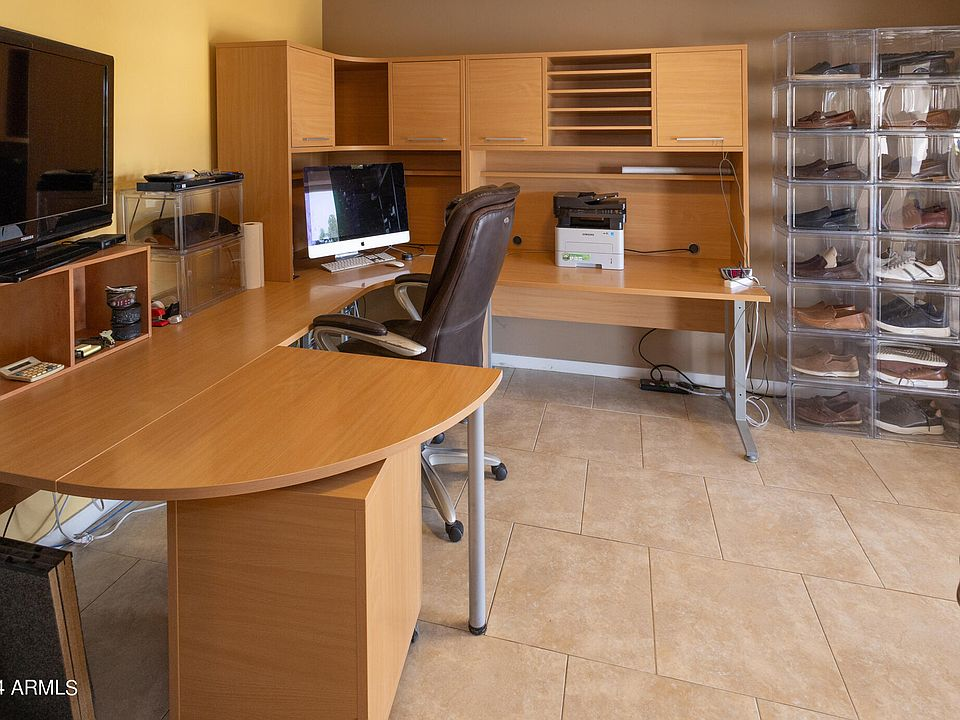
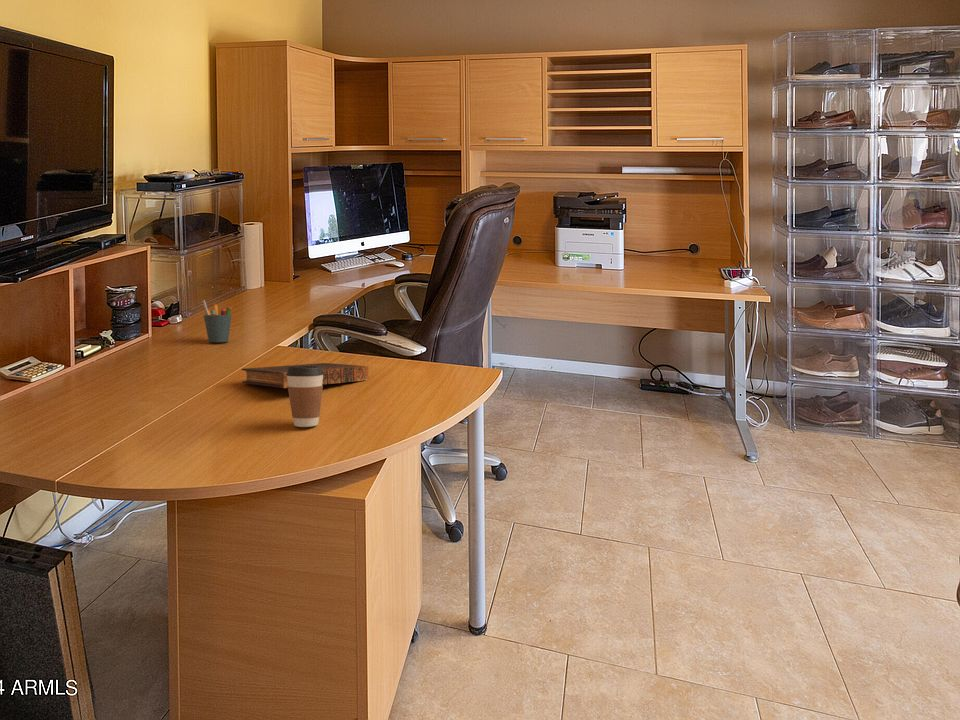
+ pen holder [201,299,233,343]
+ book [241,362,369,389]
+ coffee cup [286,366,324,428]
